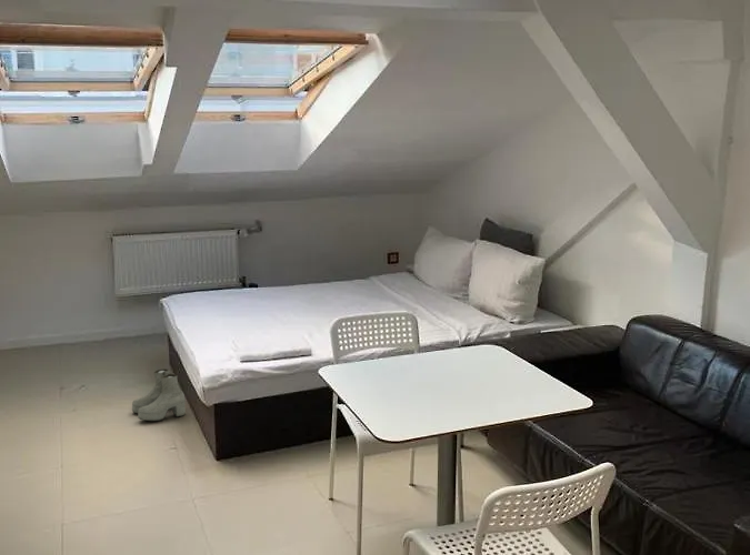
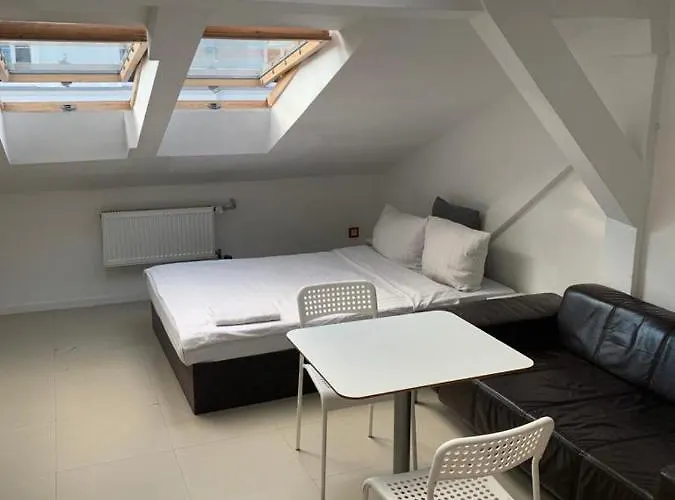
- boots [131,367,187,422]
